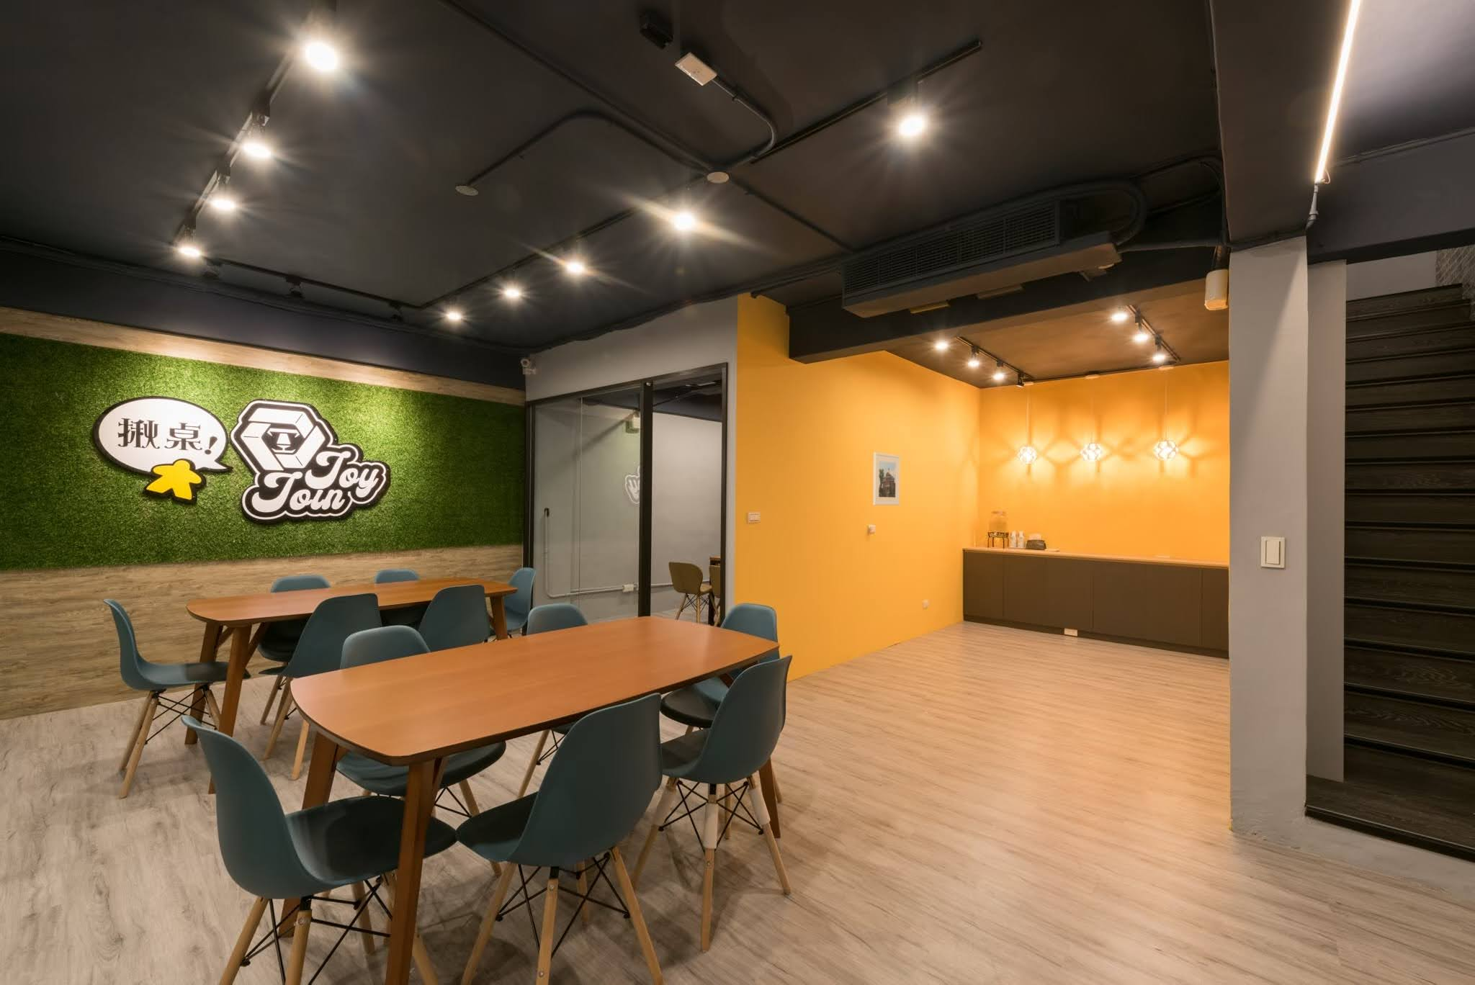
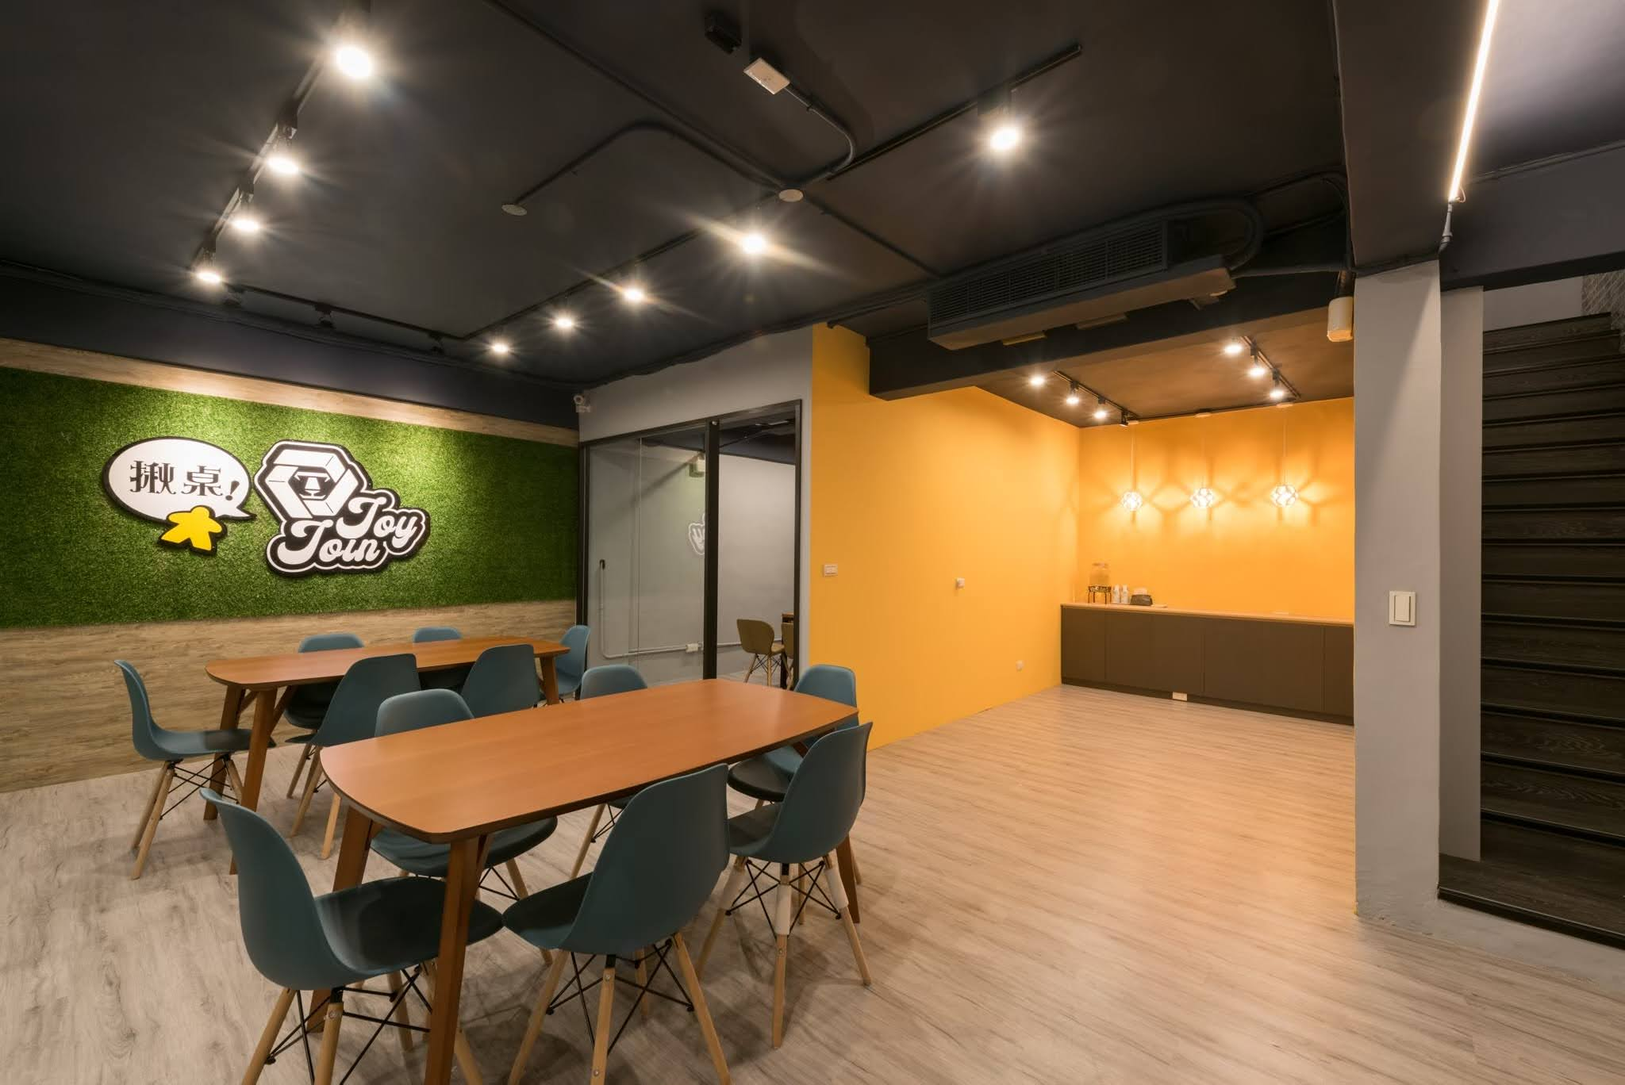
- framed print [873,452,901,506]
